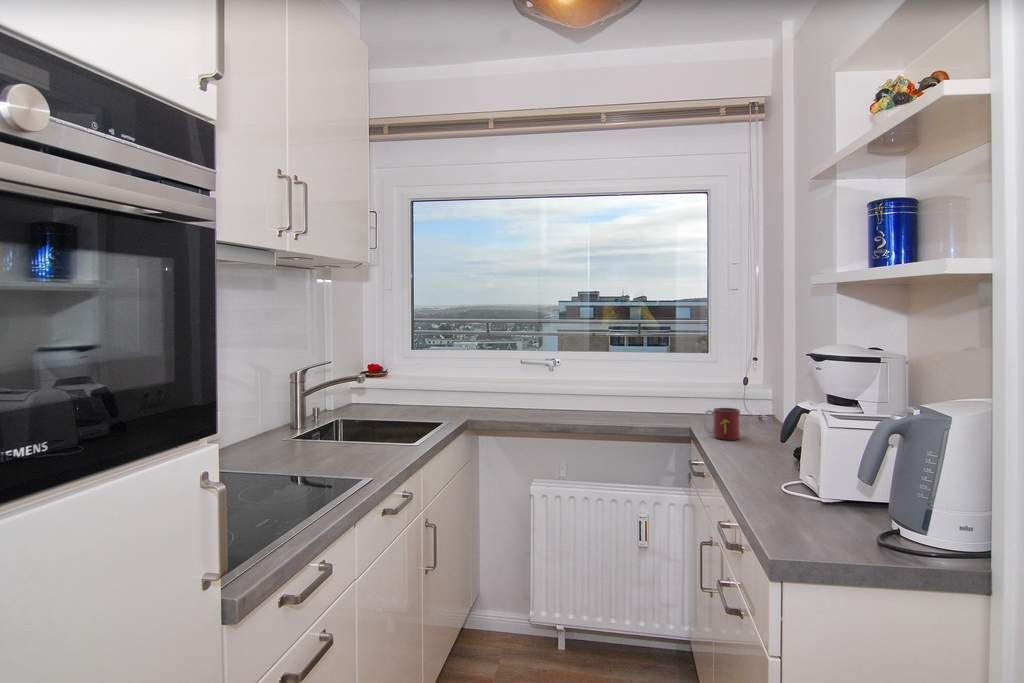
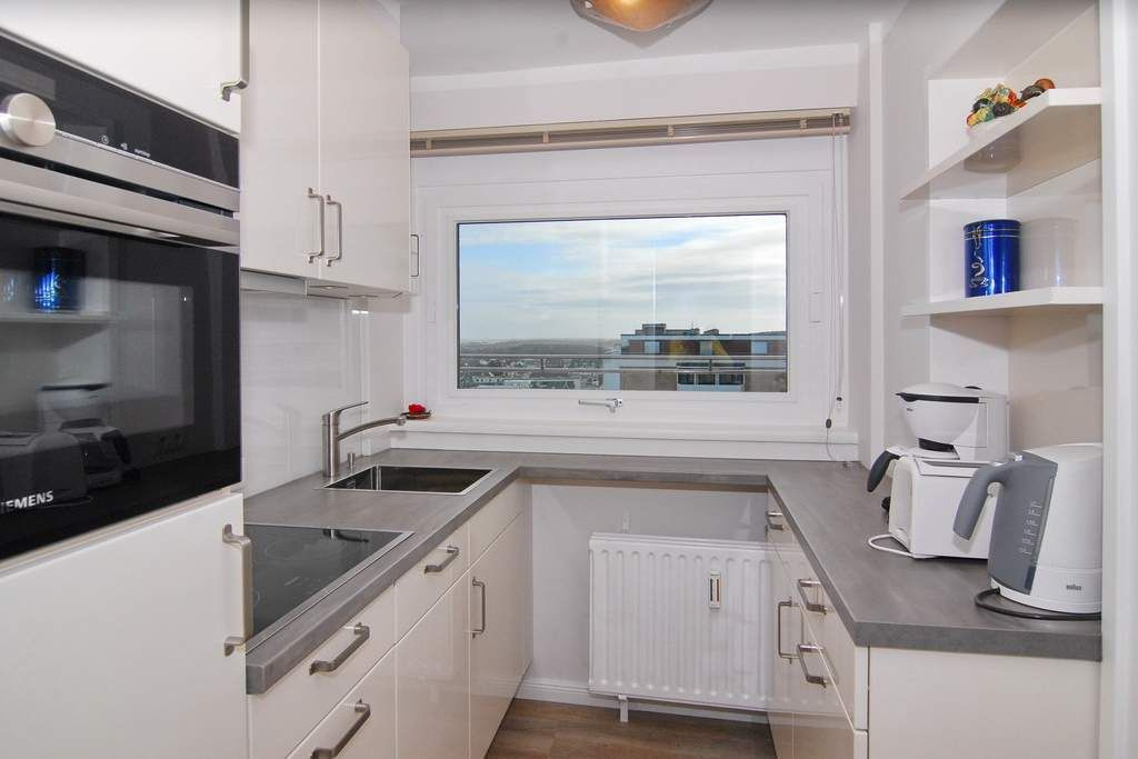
- mug [703,407,741,441]
